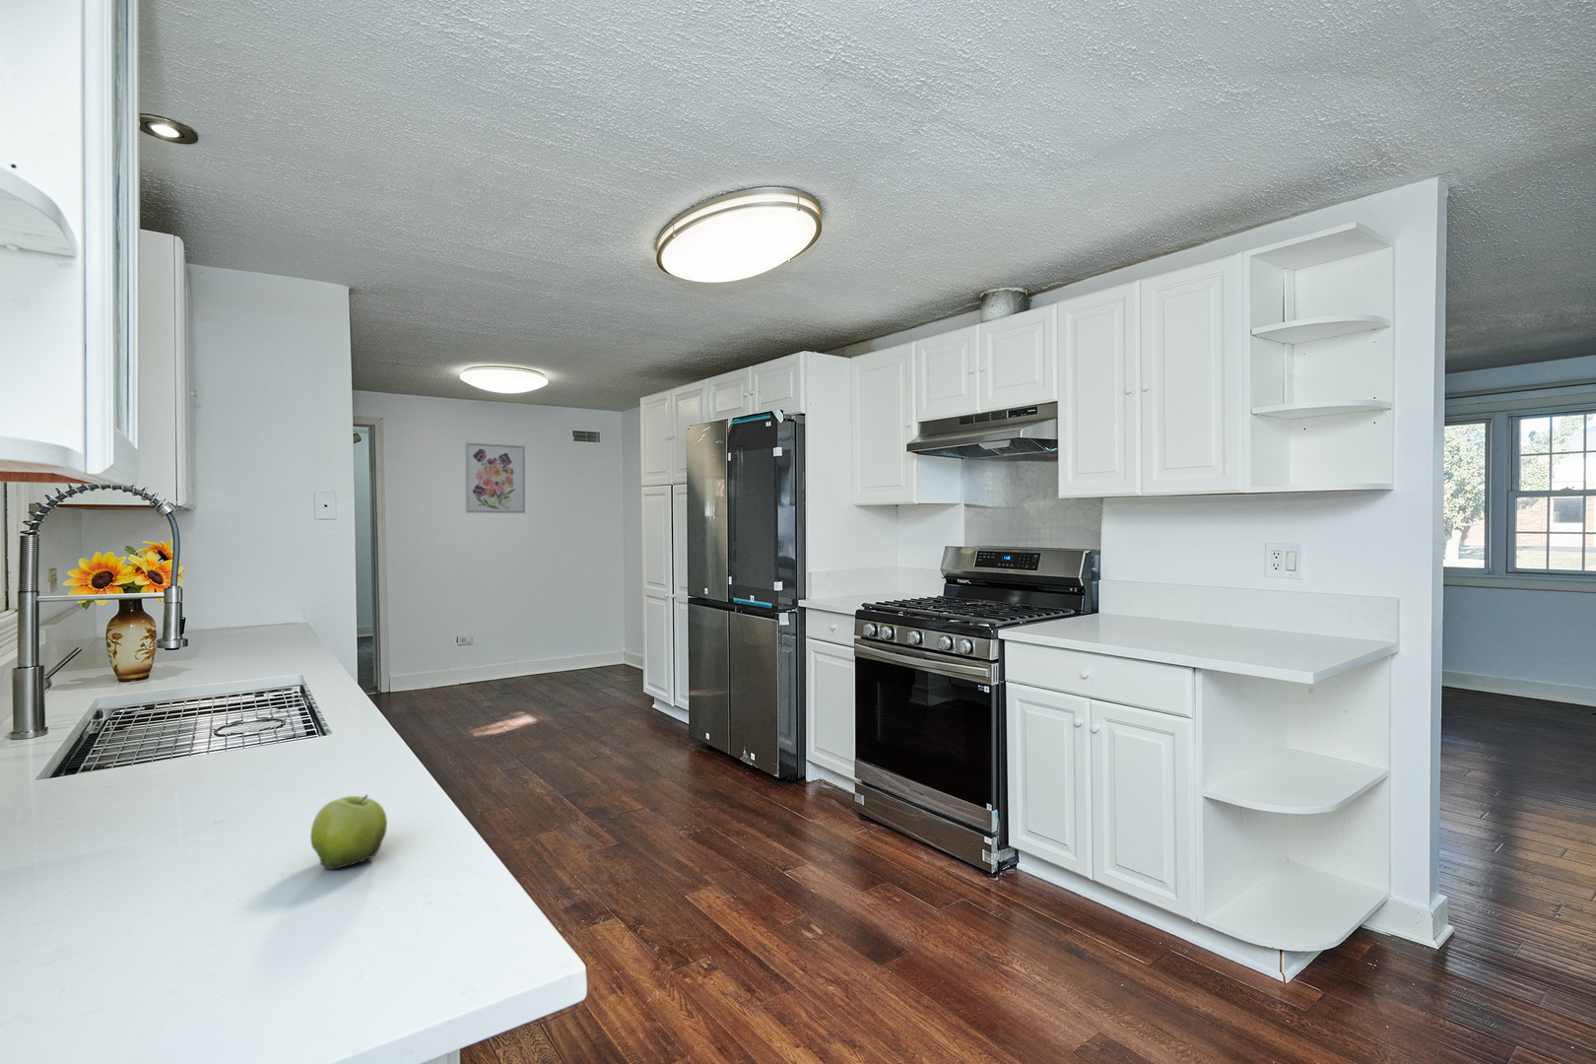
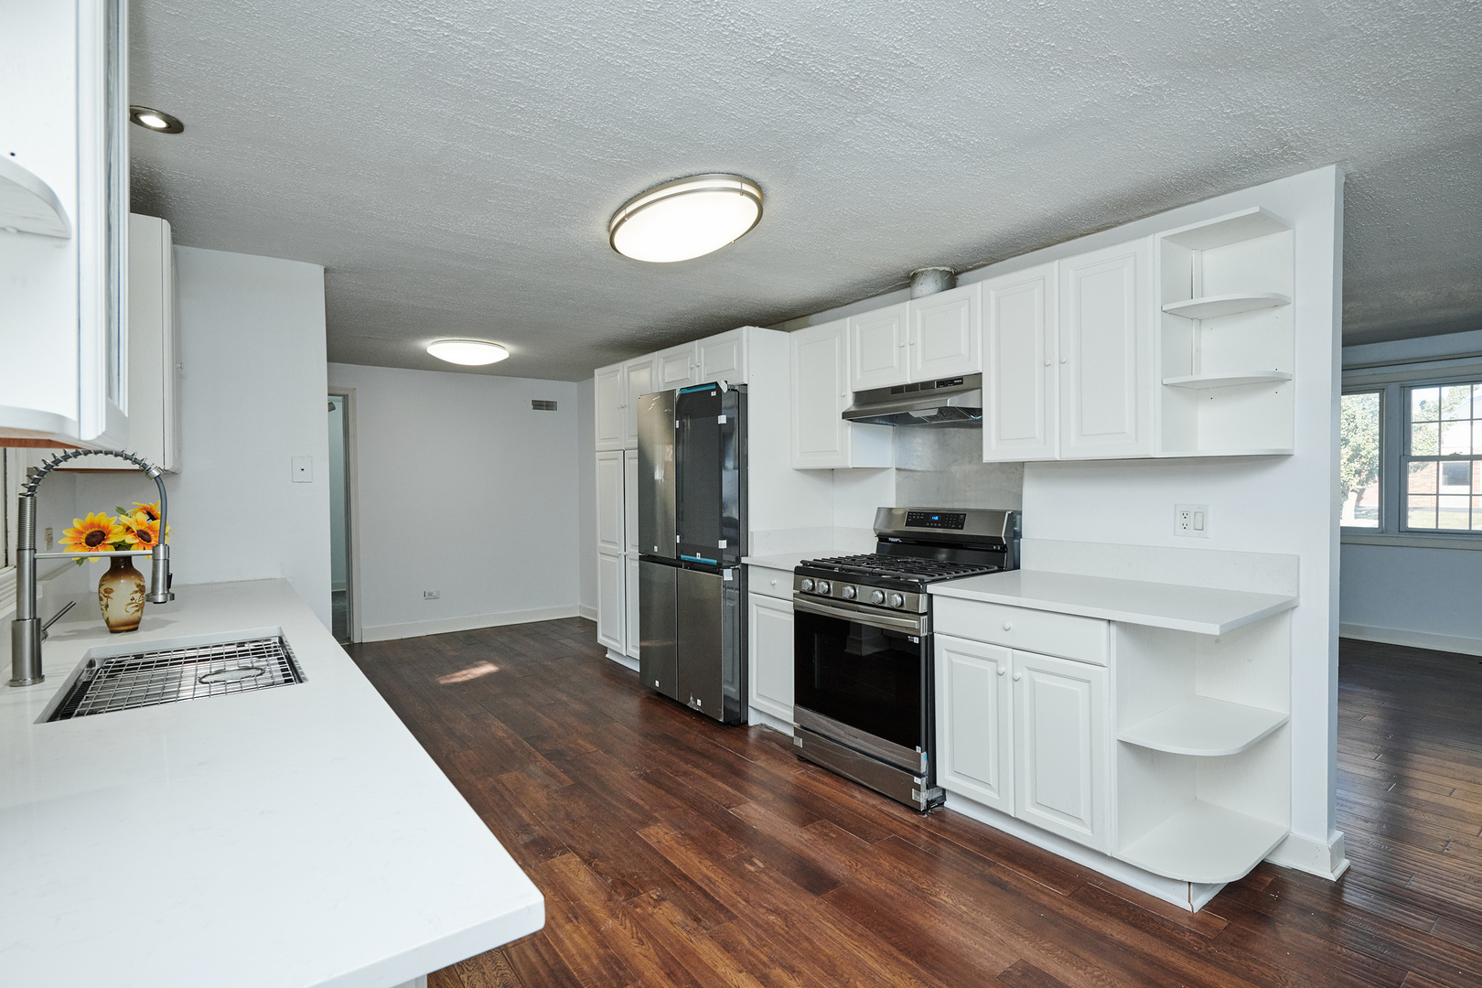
- wall art [464,442,526,514]
- fruit [310,794,388,870]
